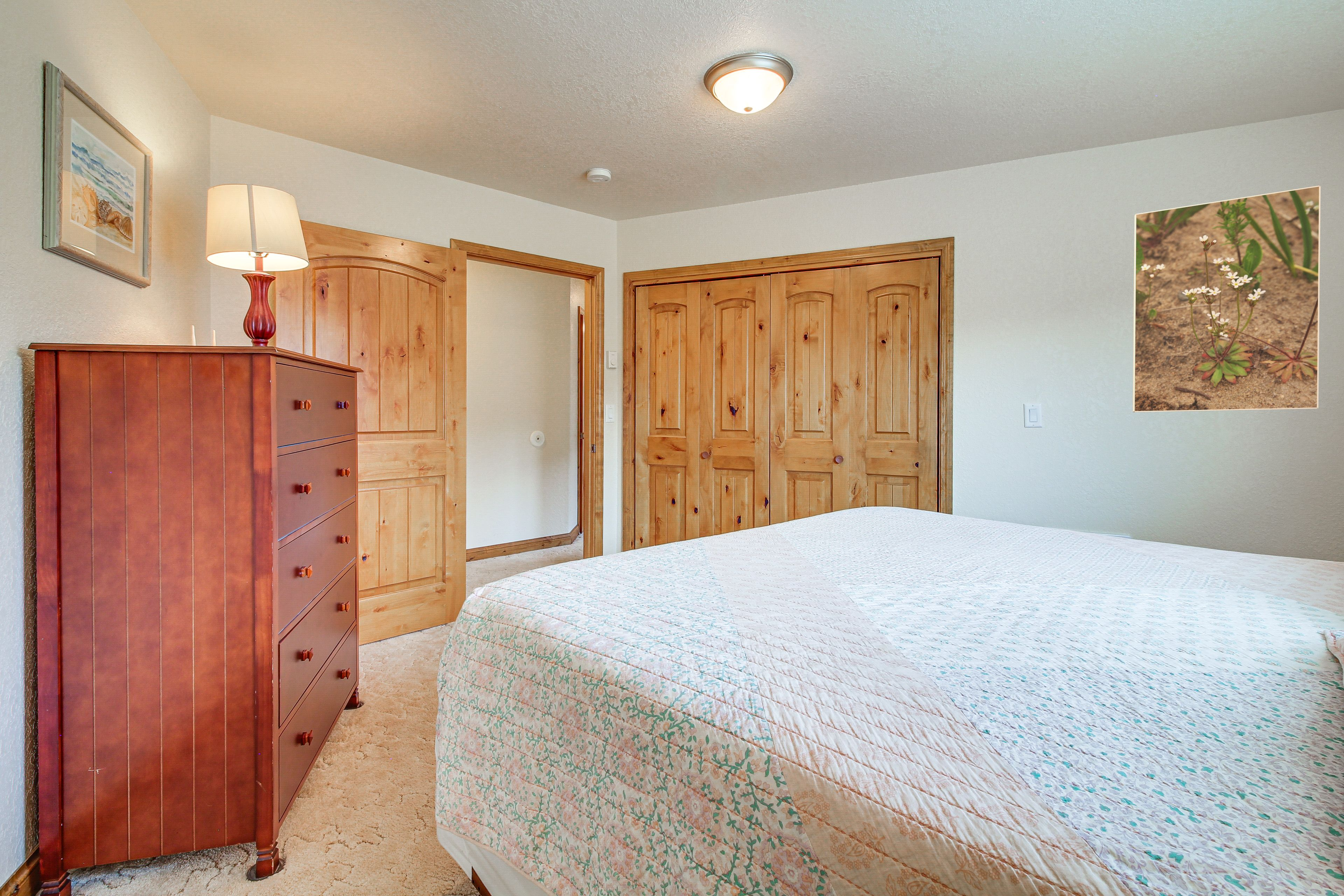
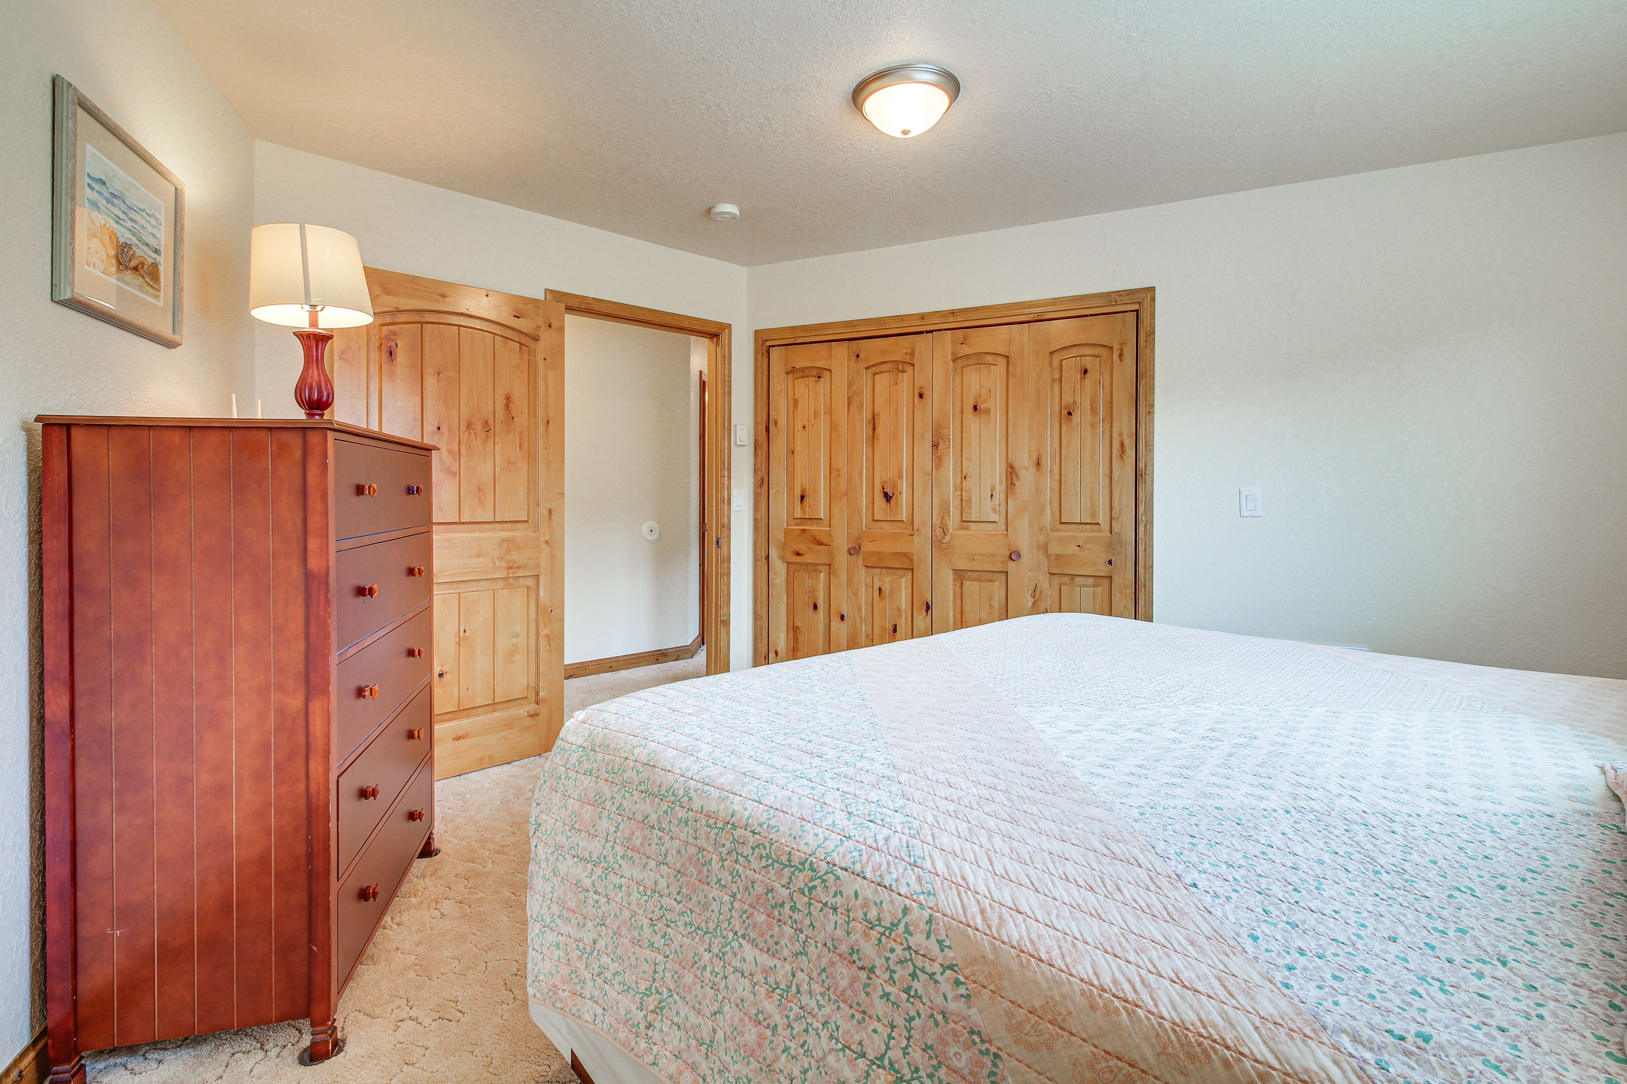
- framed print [1133,185,1321,413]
